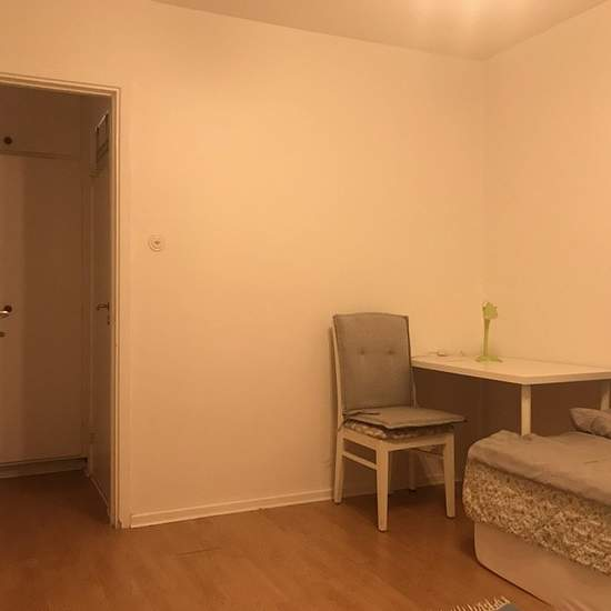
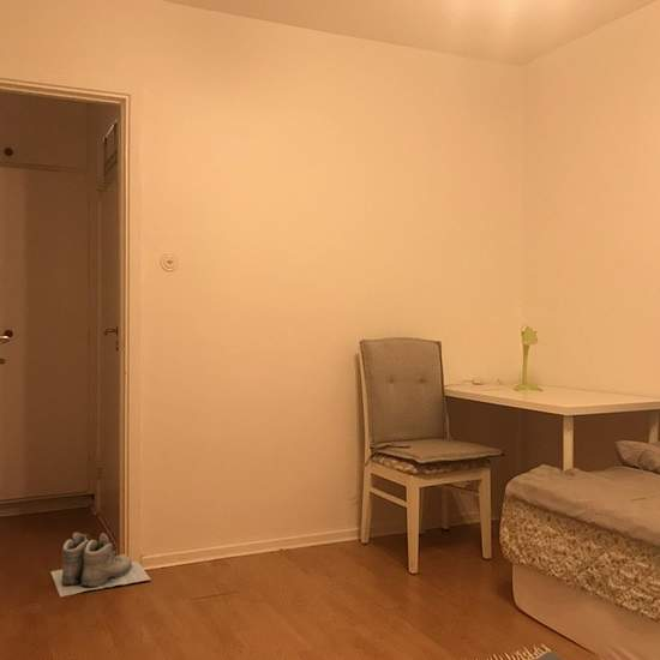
+ boots [49,532,151,598]
